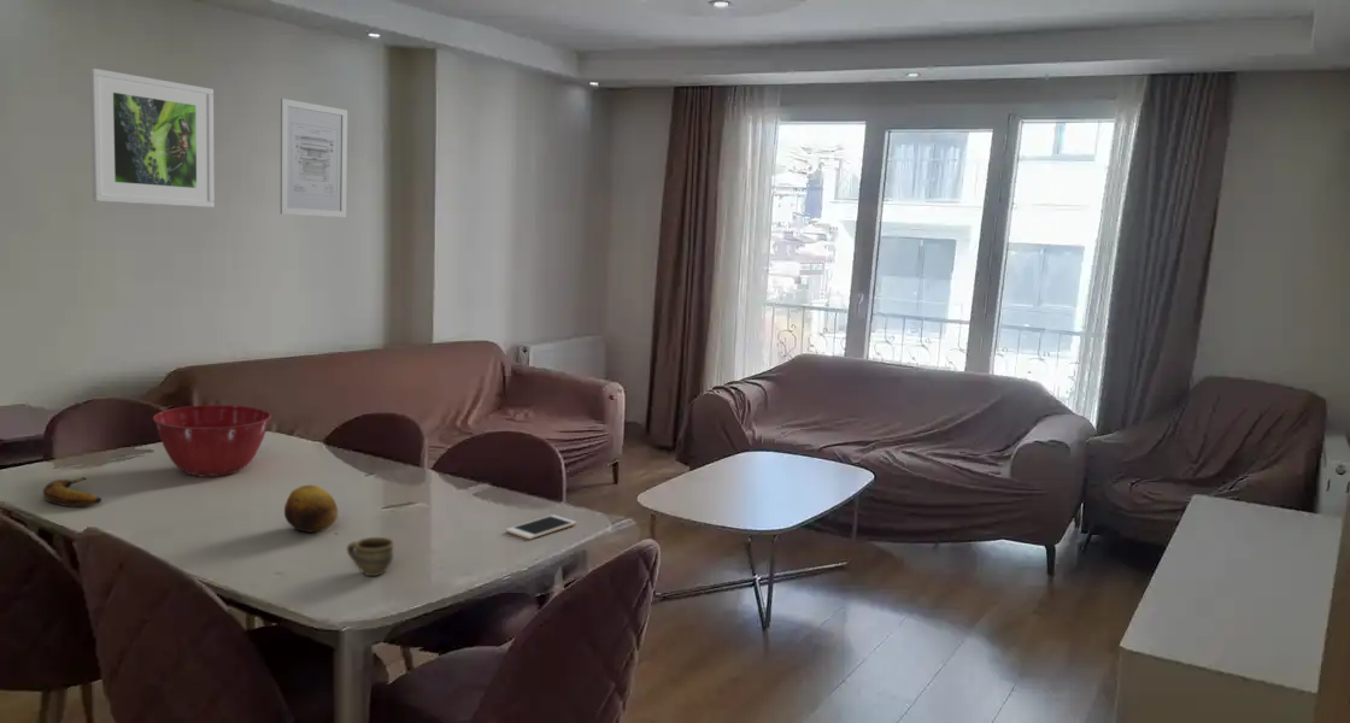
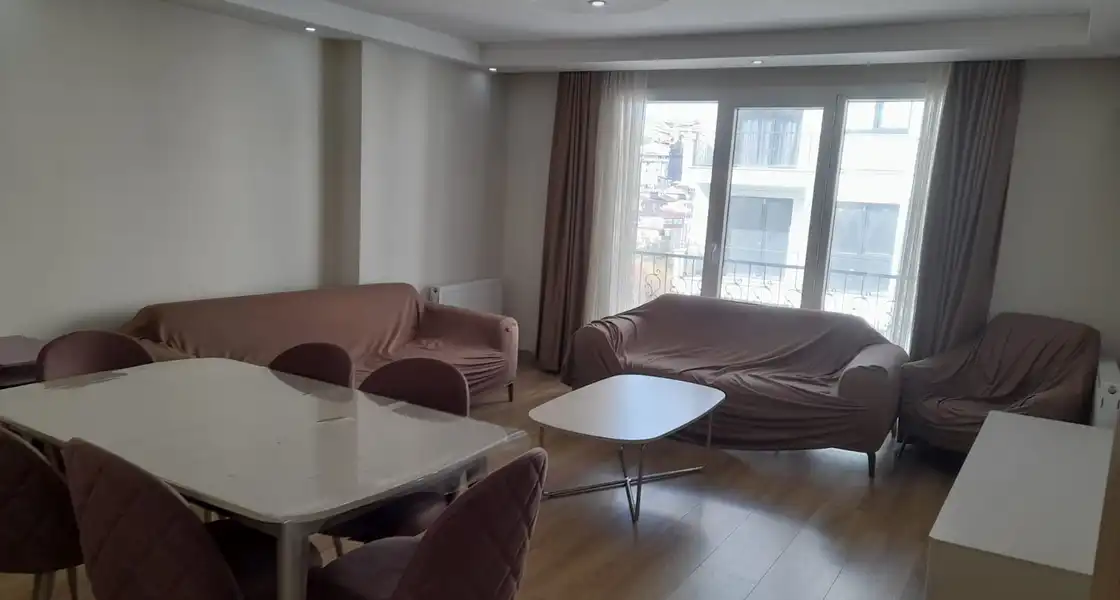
- wall art [280,98,348,218]
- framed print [88,67,216,208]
- fruit [283,483,339,534]
- mixing bowl [152,404,272,478]
- cell phone [505,513,577,541]
- banana [41,476,102,509]
- cup [346,536,395,577]
